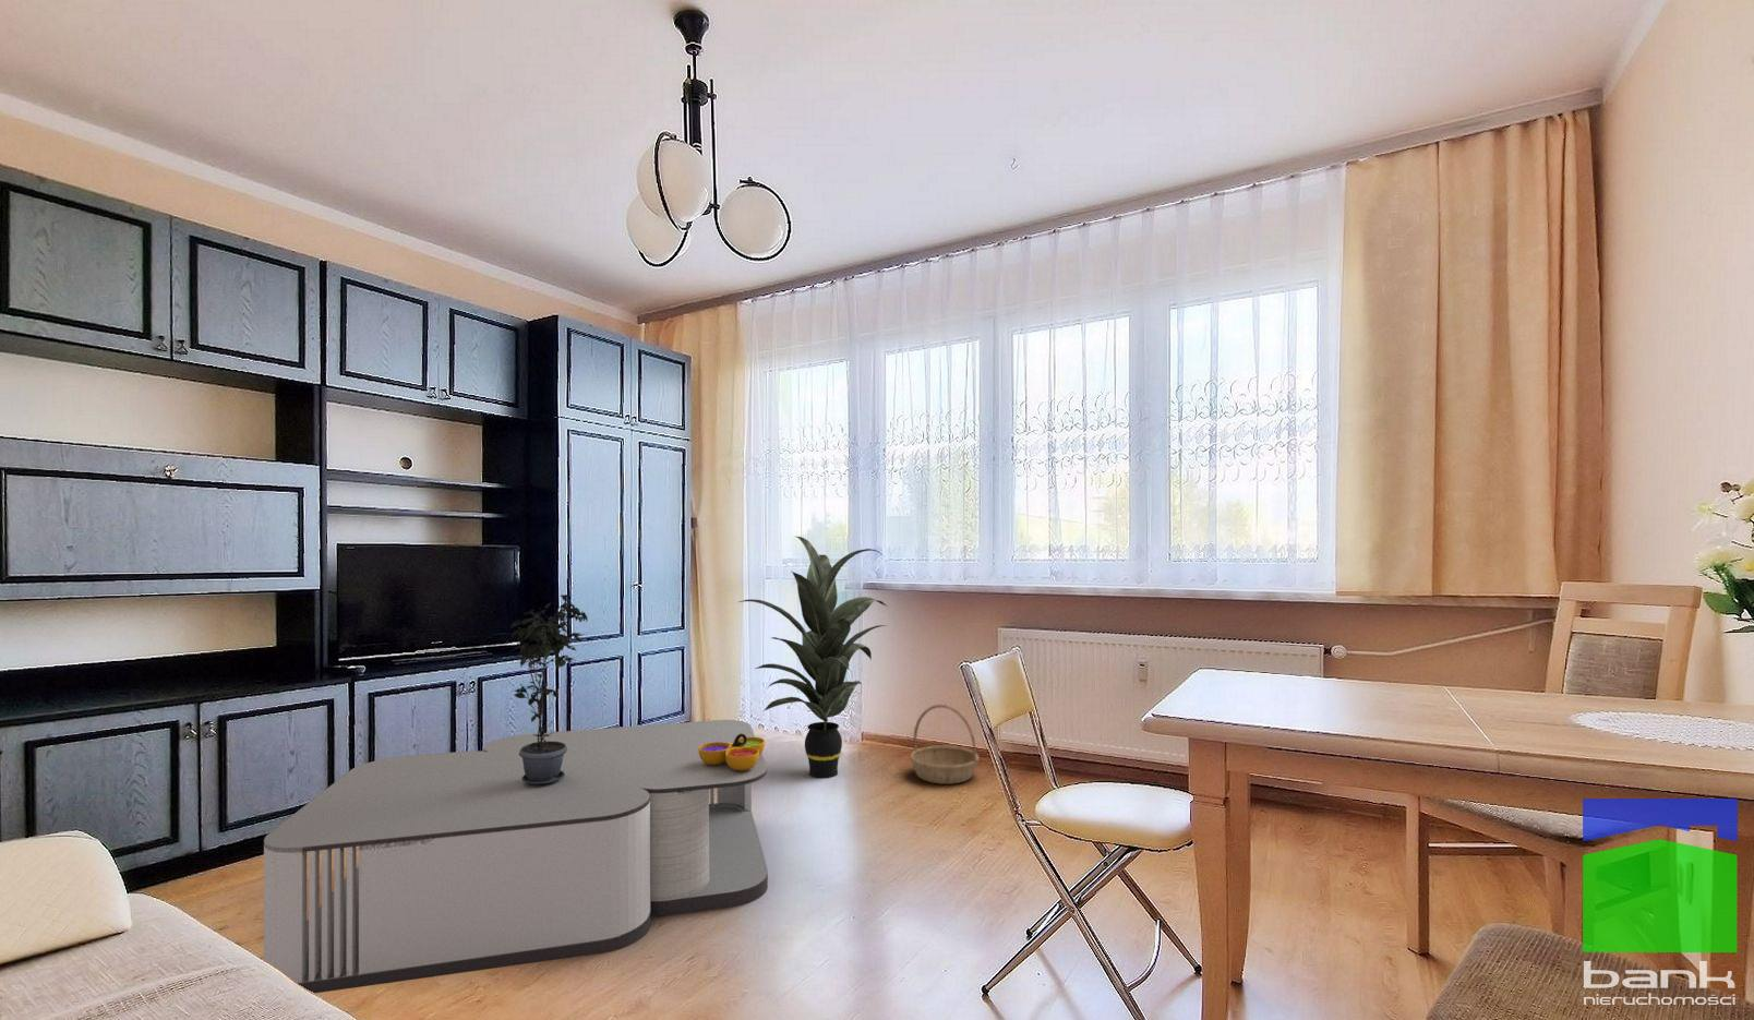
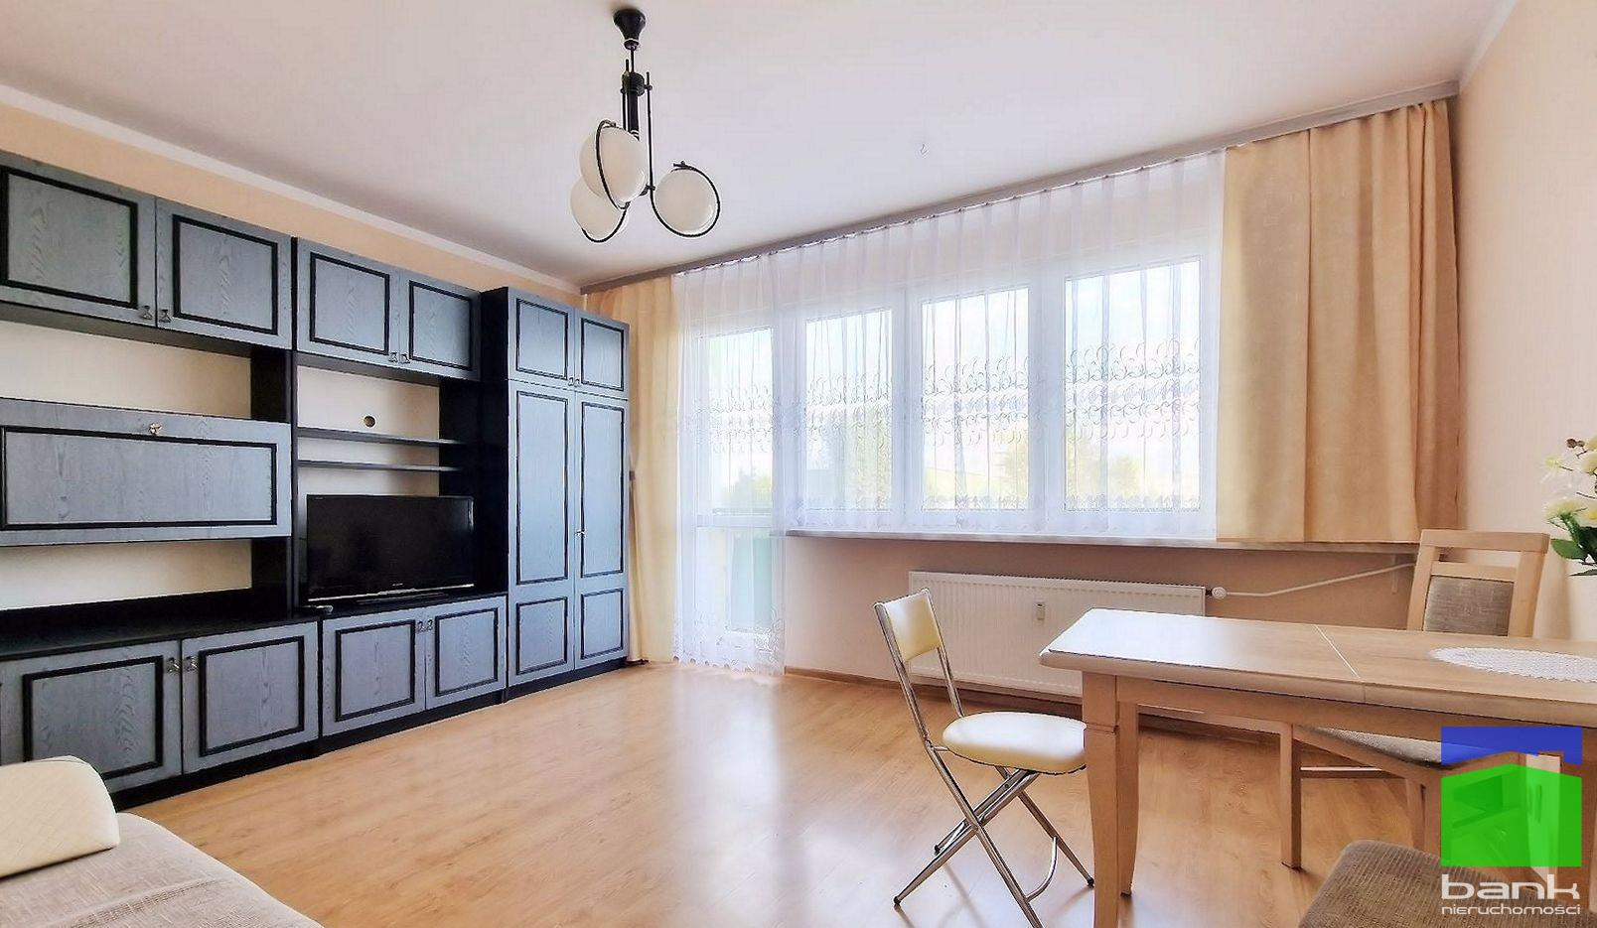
- potted plant [500,594,589,786]
- basket [909,703,980,786]
- coffee table [263,719,770,994]
- decorative bowl [698,735,766,771]
- indoor plant [738,536,889,780]
